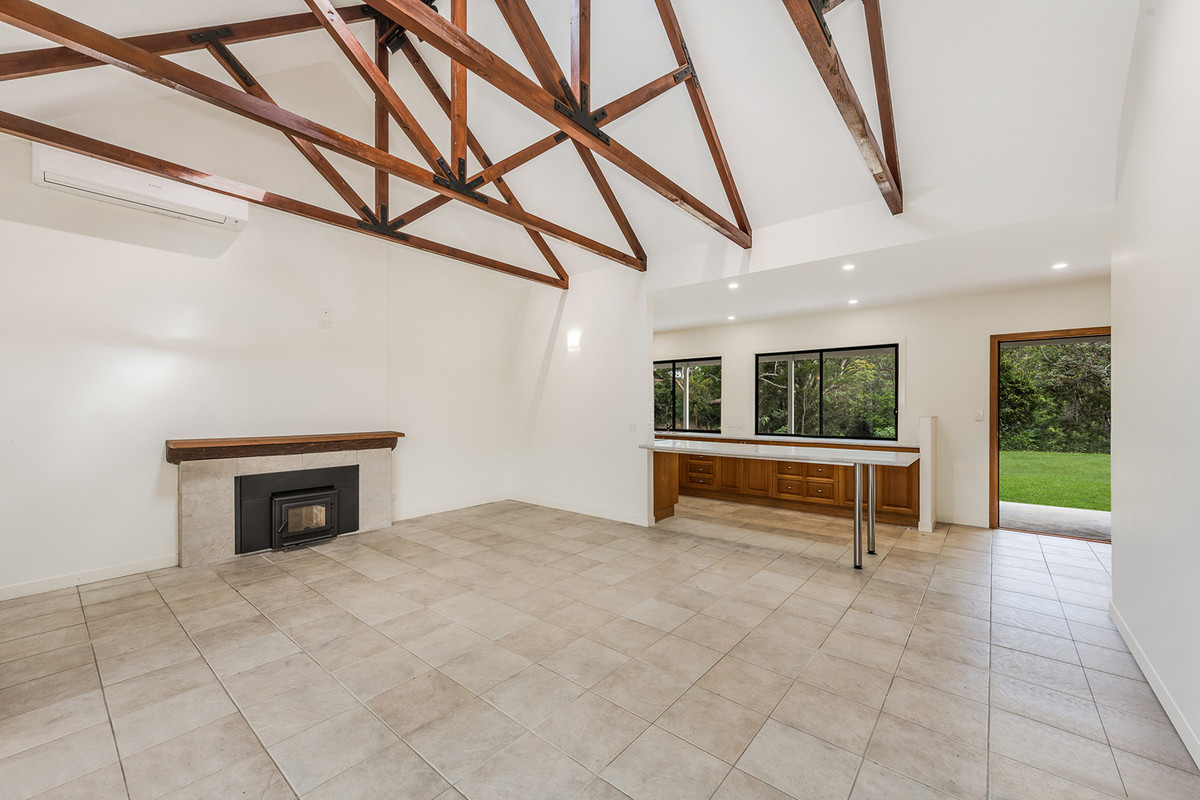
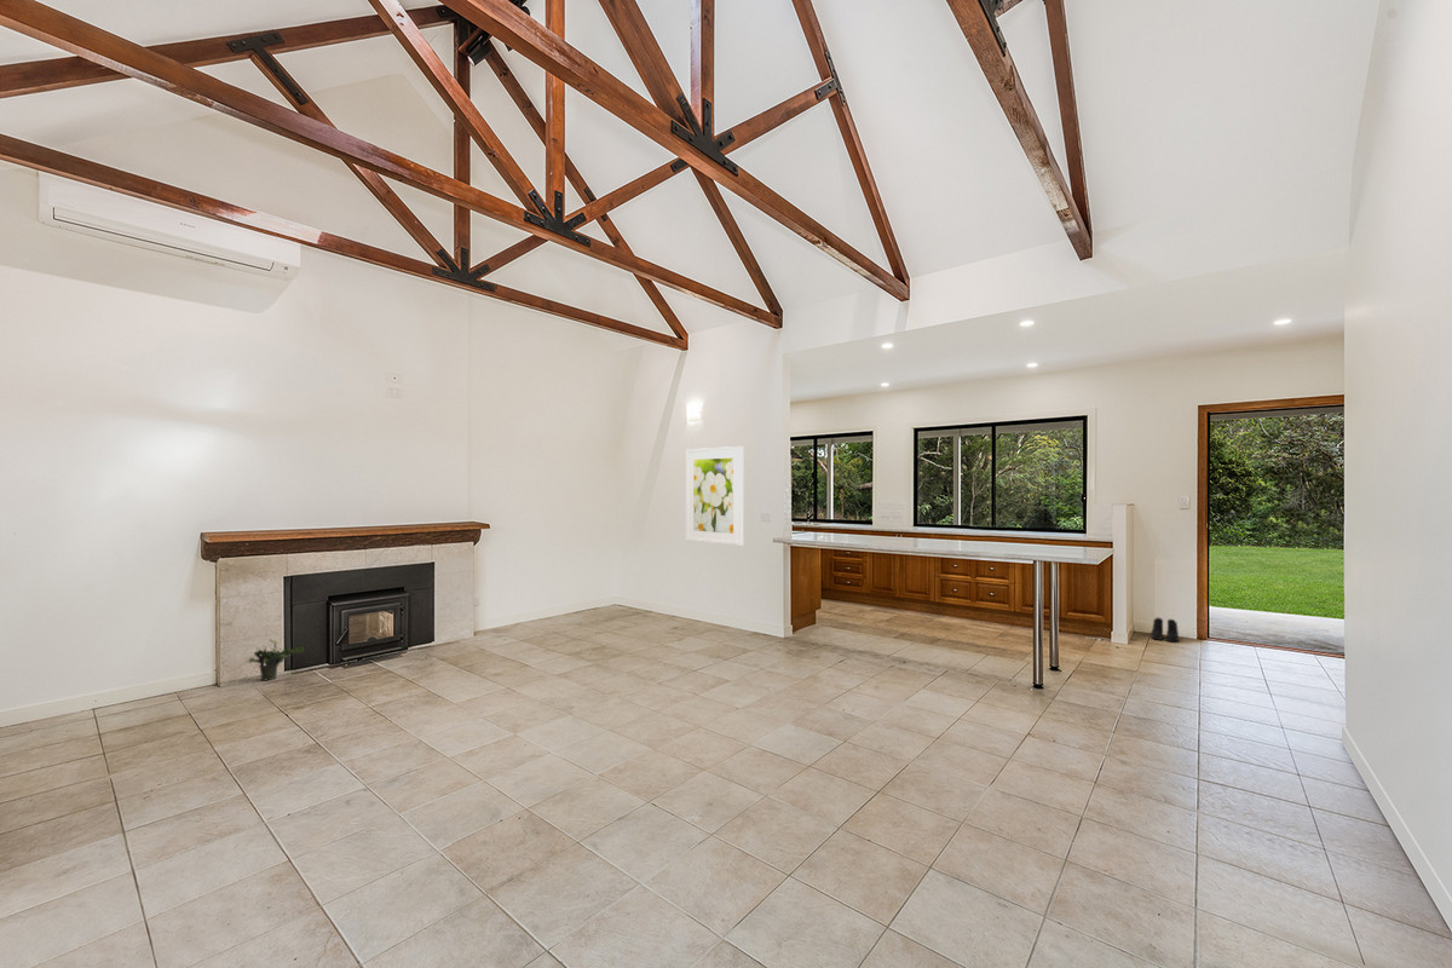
+ potted plant [246,638,305,682]
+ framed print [685,445,744,546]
+ boots [1150,616,1180,644]
